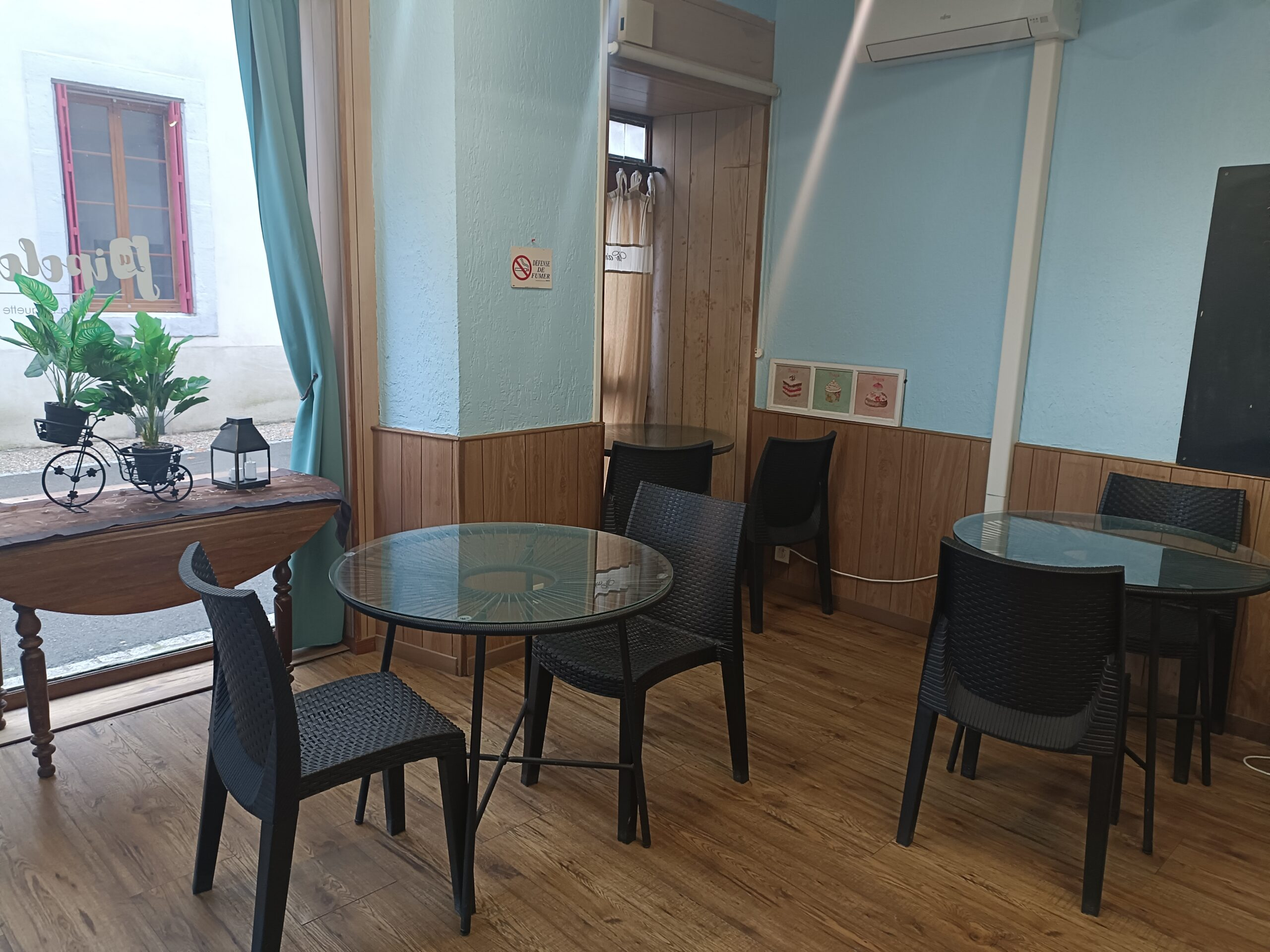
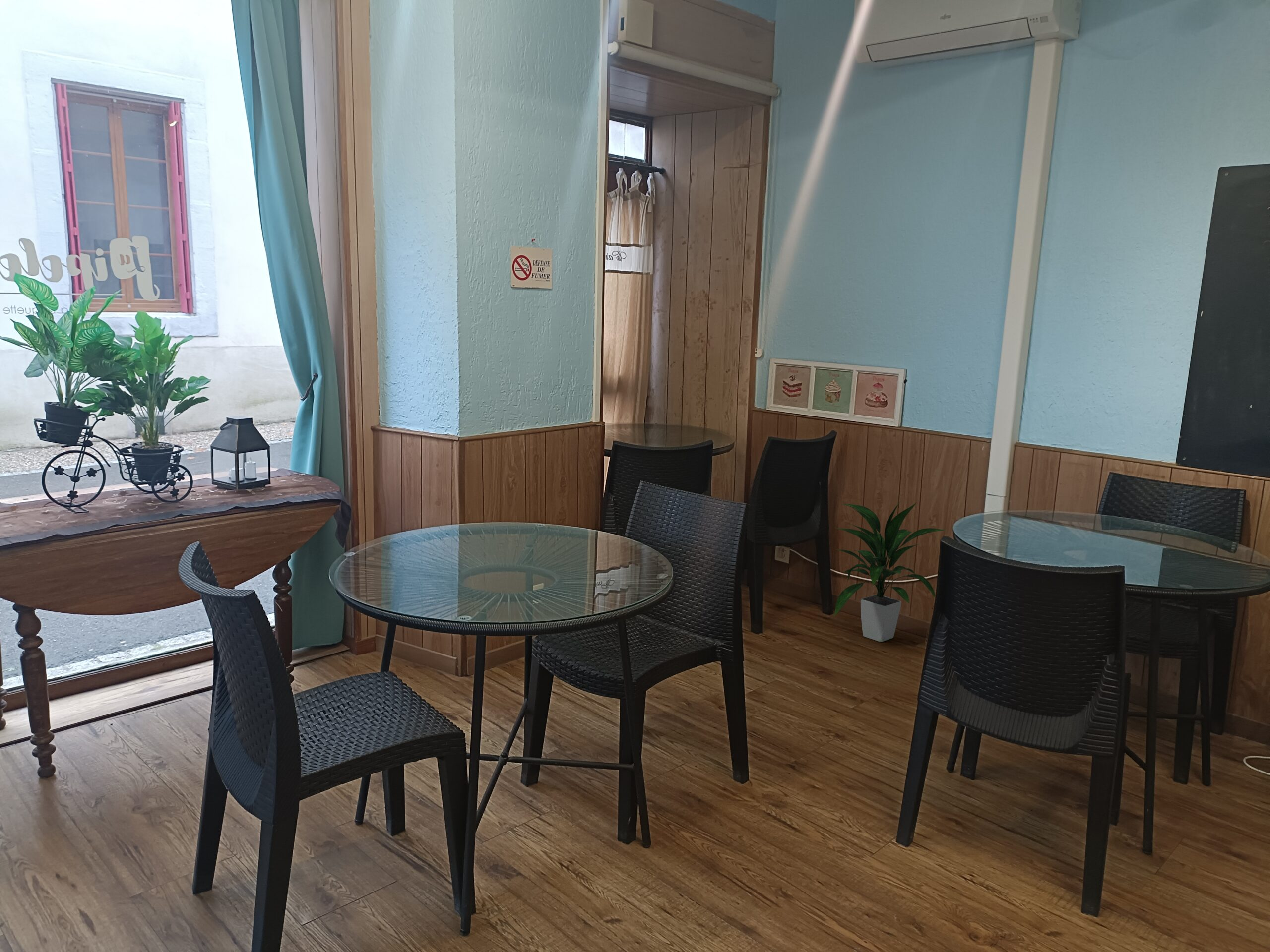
+ indoor plant [833,499,947,642]
